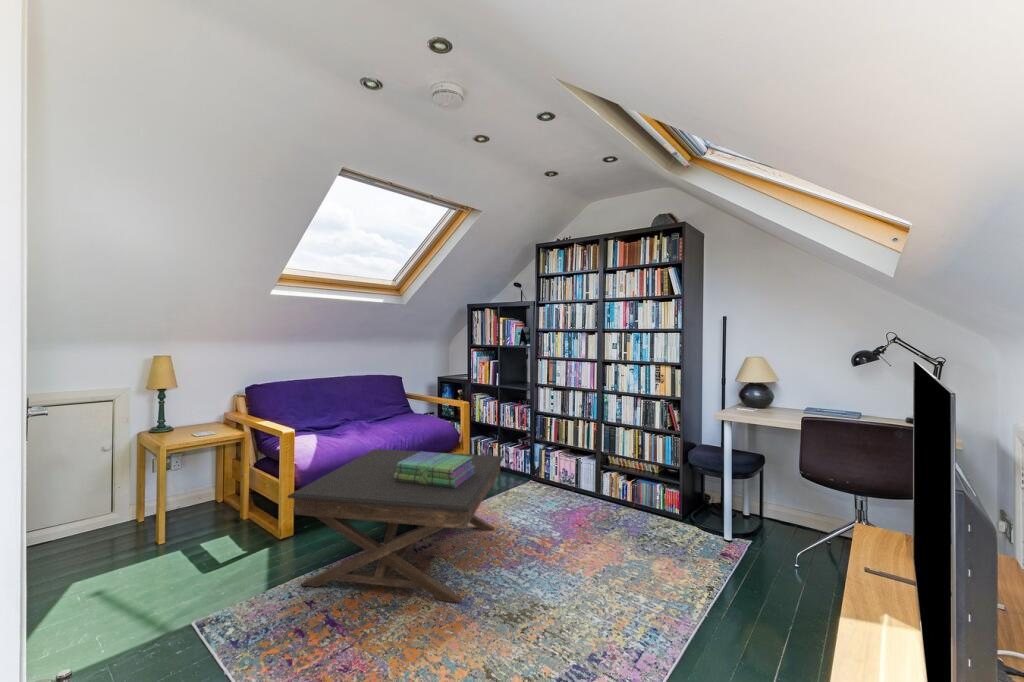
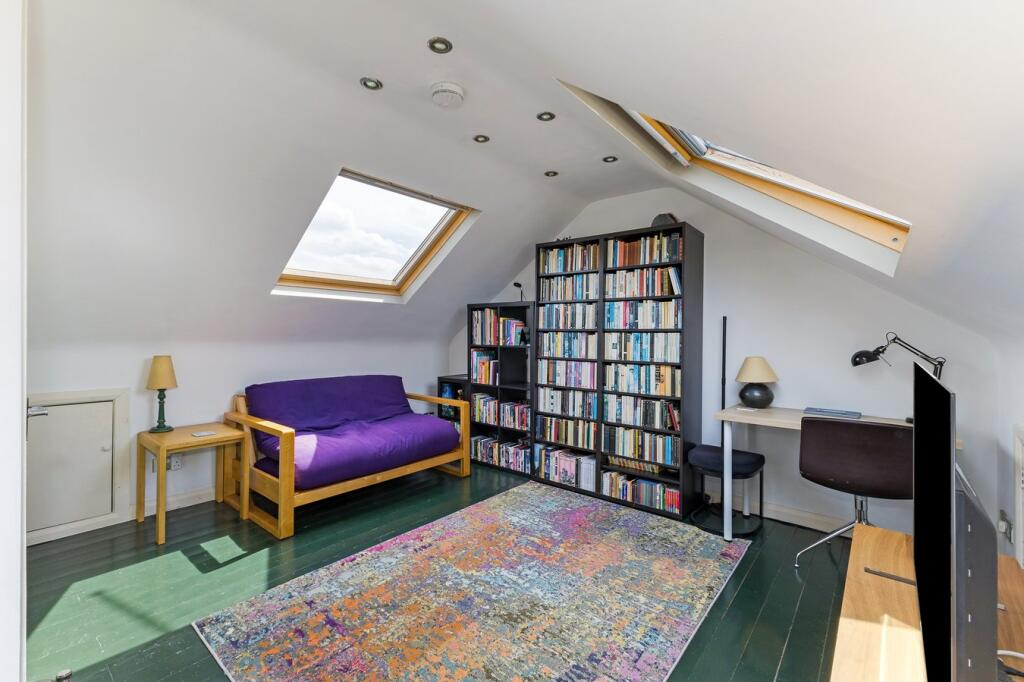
- stack of books [394,450,475,488]
- coffee table [286,448,505,604]
